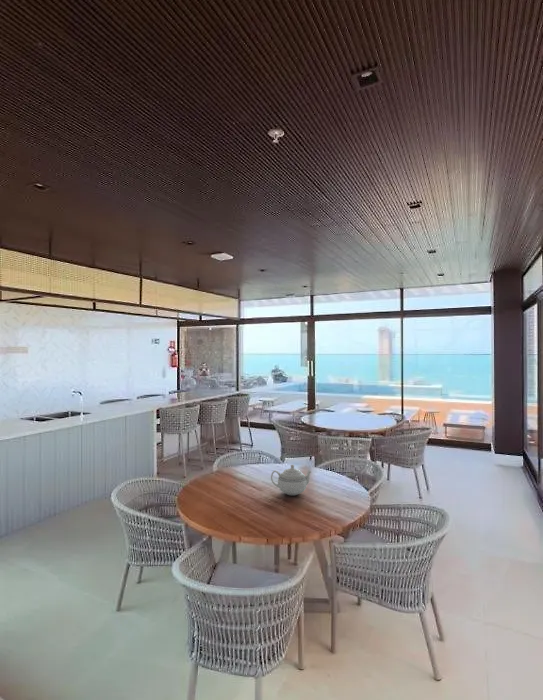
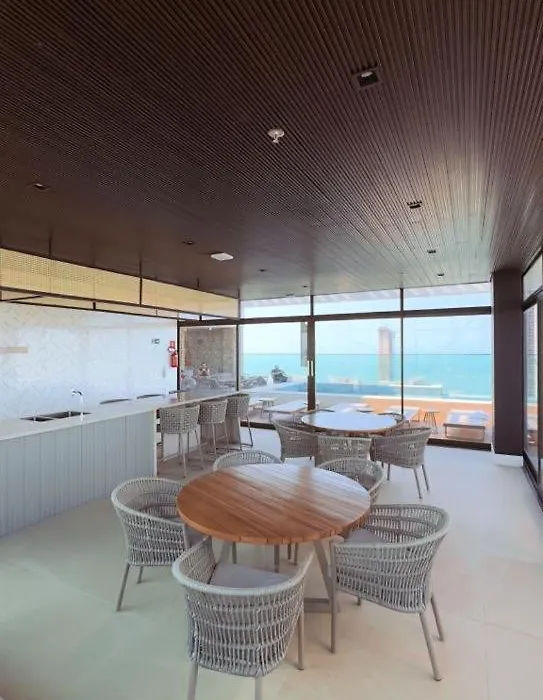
- teapot [270,464,312,496]
